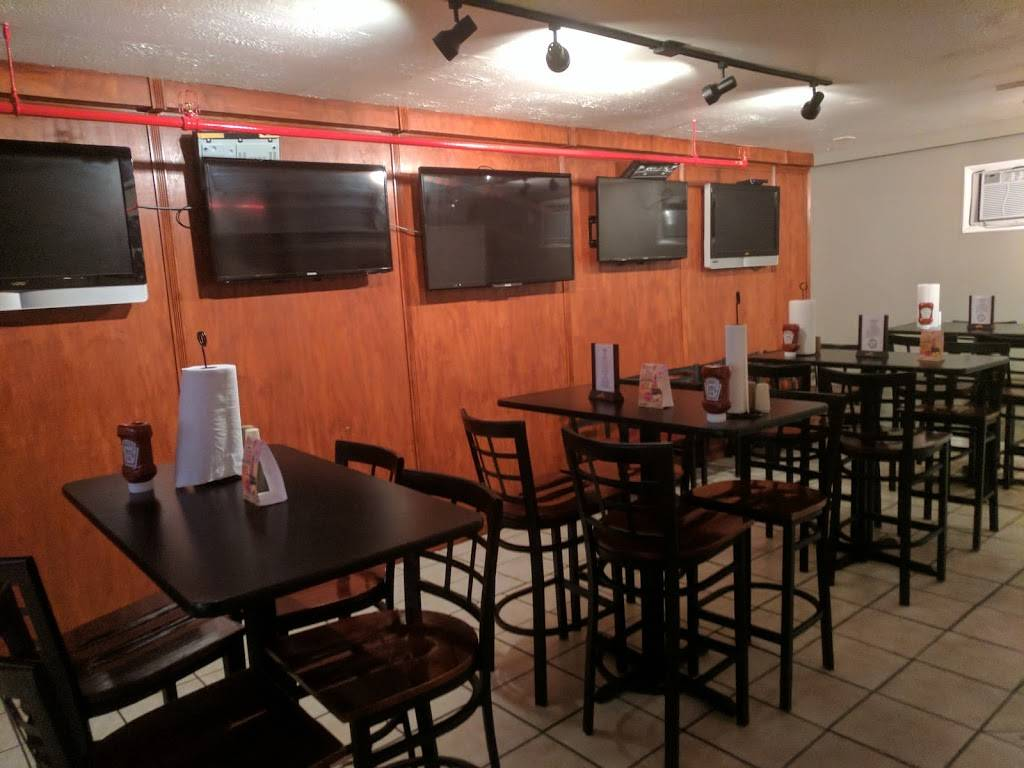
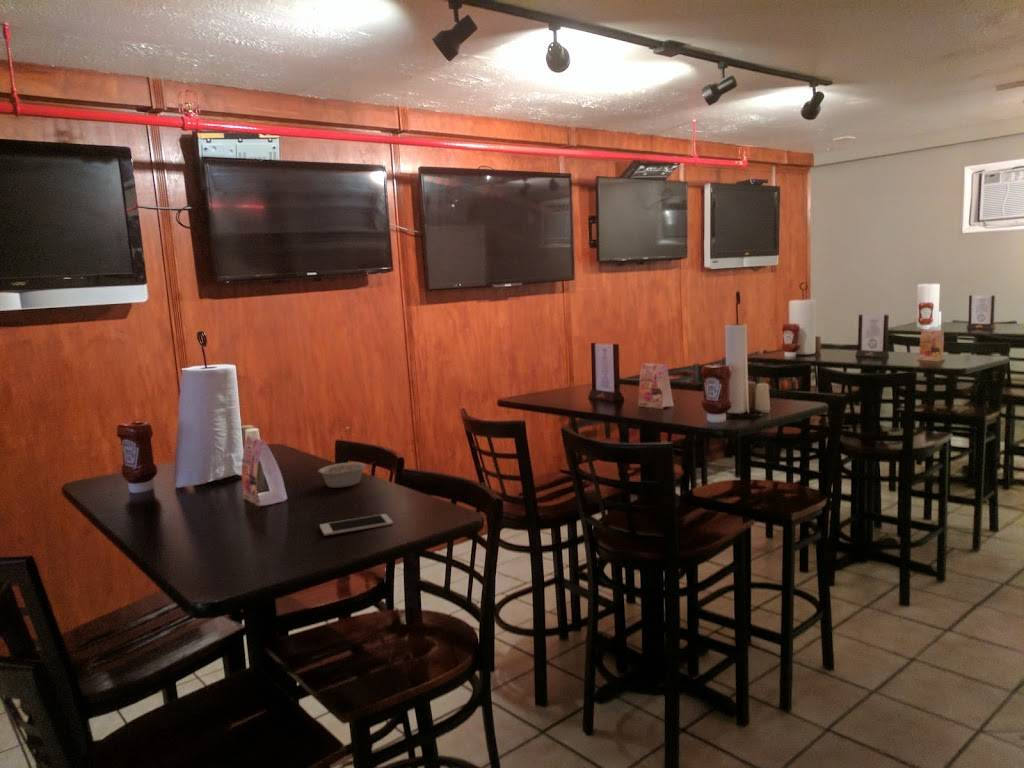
+ legume [318,461,375,489]
+ cell phone [319,513,394,537]
